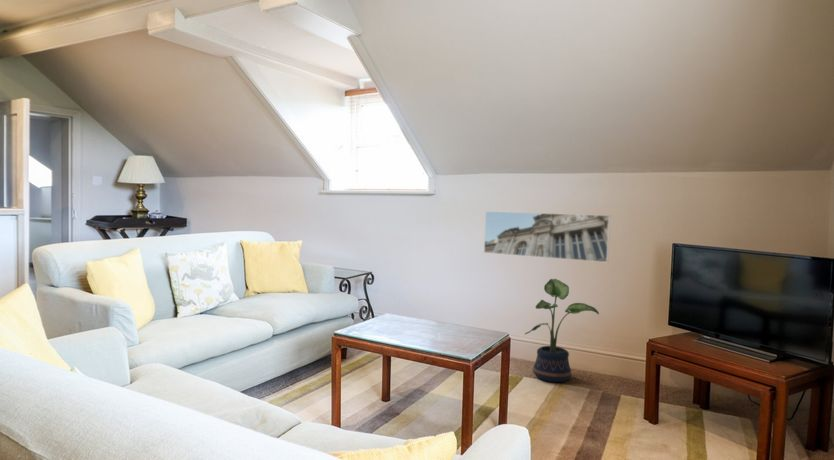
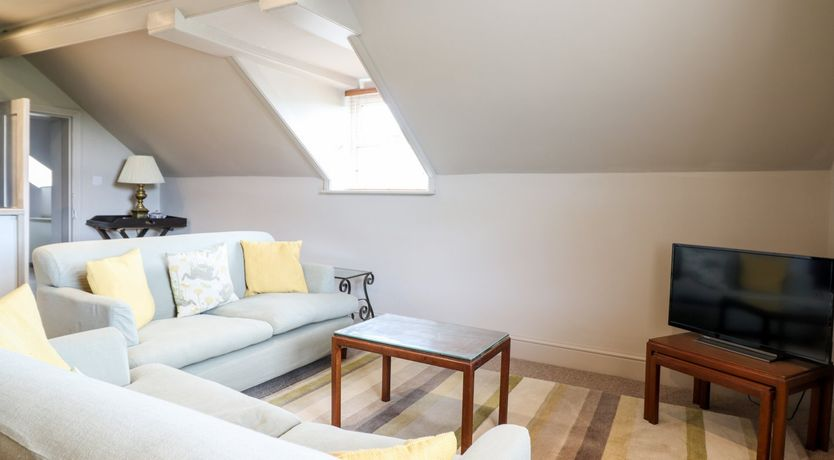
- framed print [483,210,611,263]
- potted plant [524,278,600,383]
